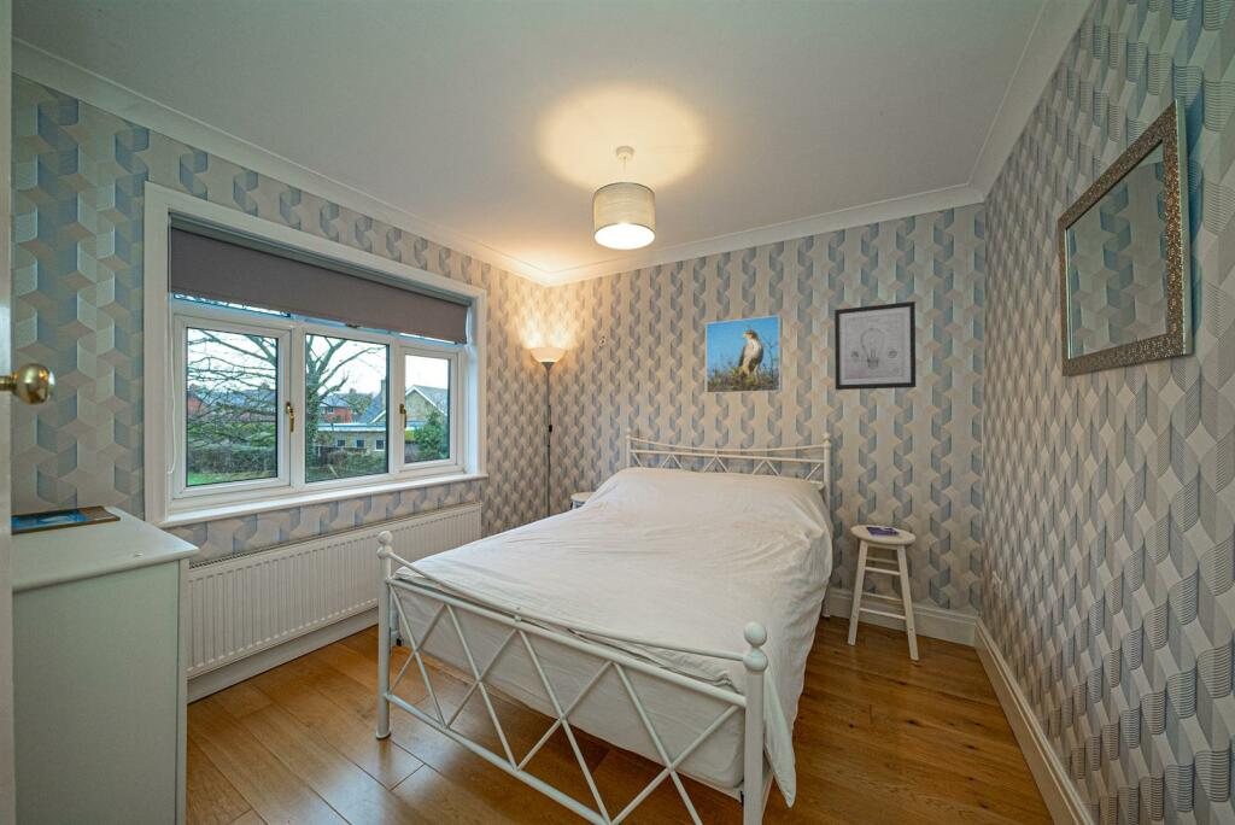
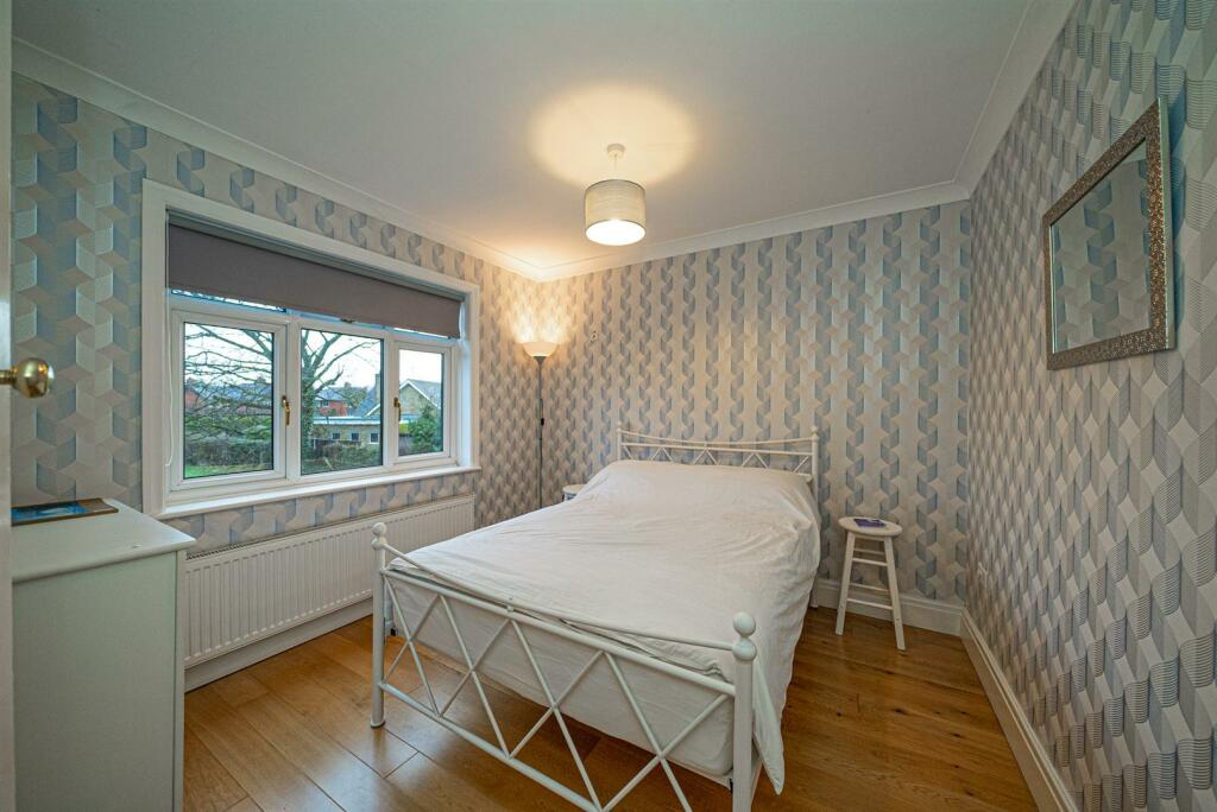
- wall art [833,300,917,391]
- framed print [704,315,782,394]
